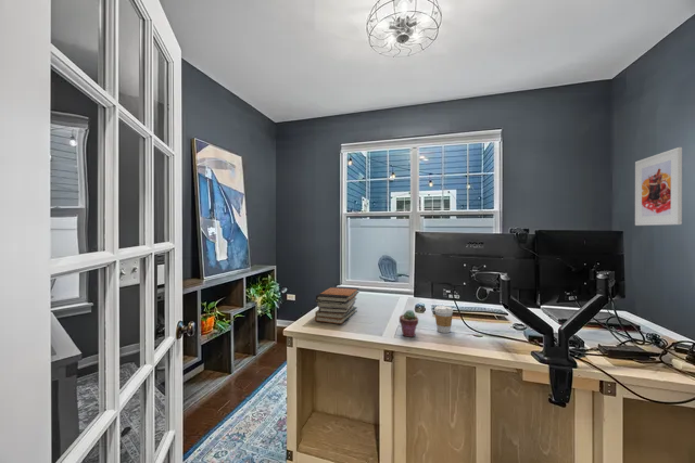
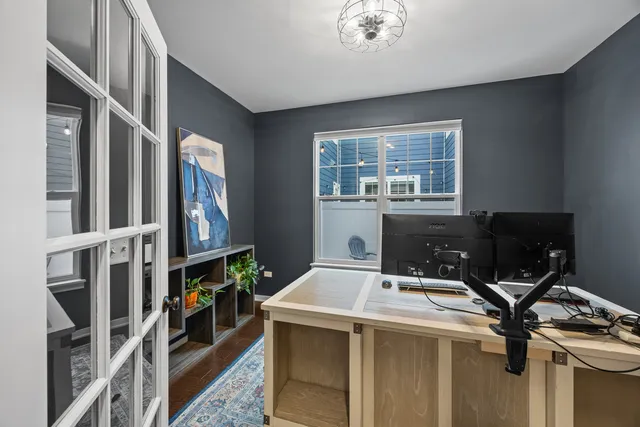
- coffee cup [433,305,454,334]
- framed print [634,146,683,227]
- potted succulent [399,309,419,338]
- book stack [314,285,361,325]
